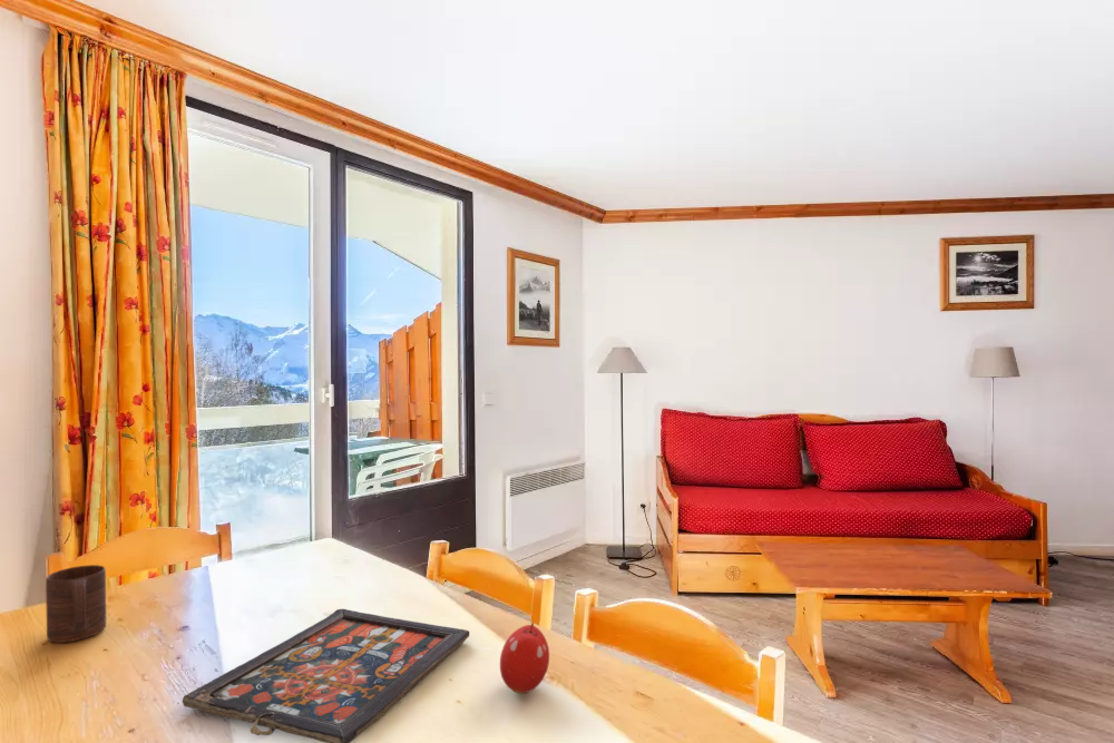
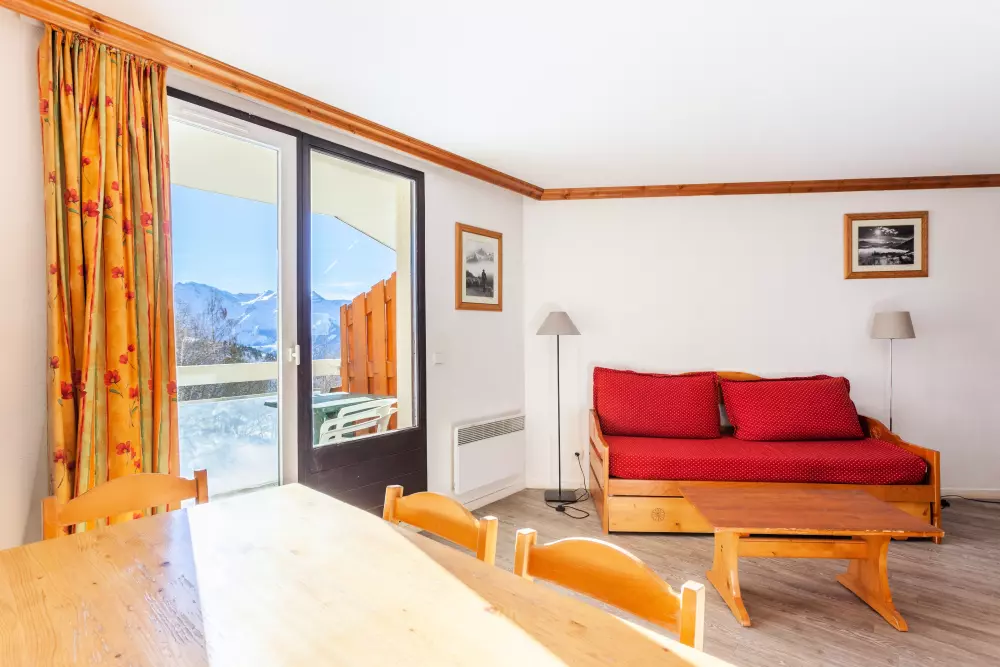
- board game [182,608,470,743]
- cup [45,564,107,644]
- fruit [499,620,550,694]
